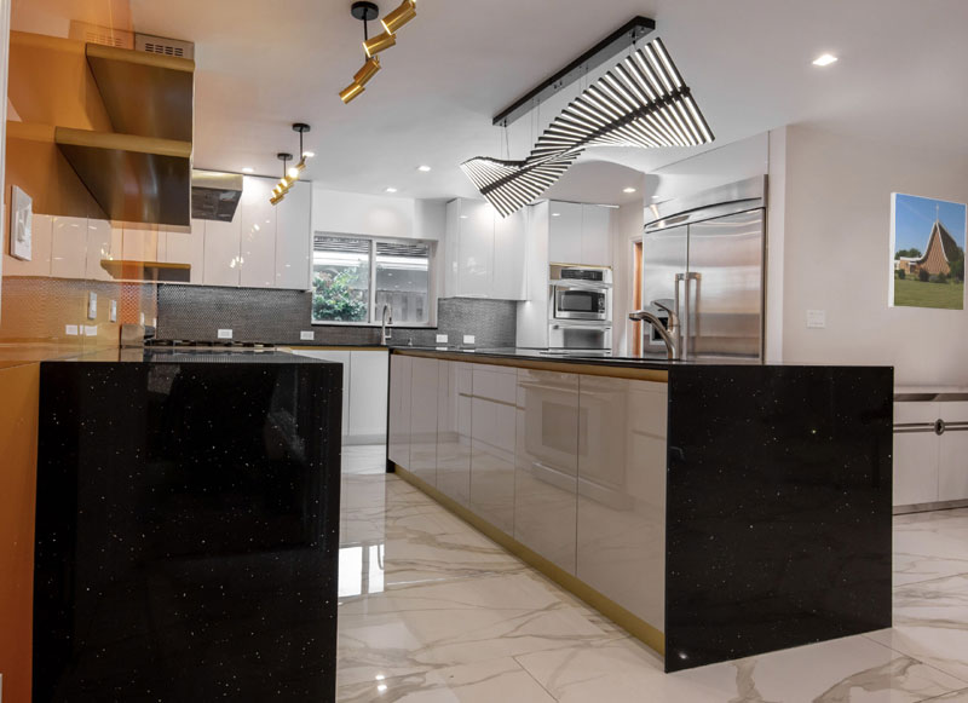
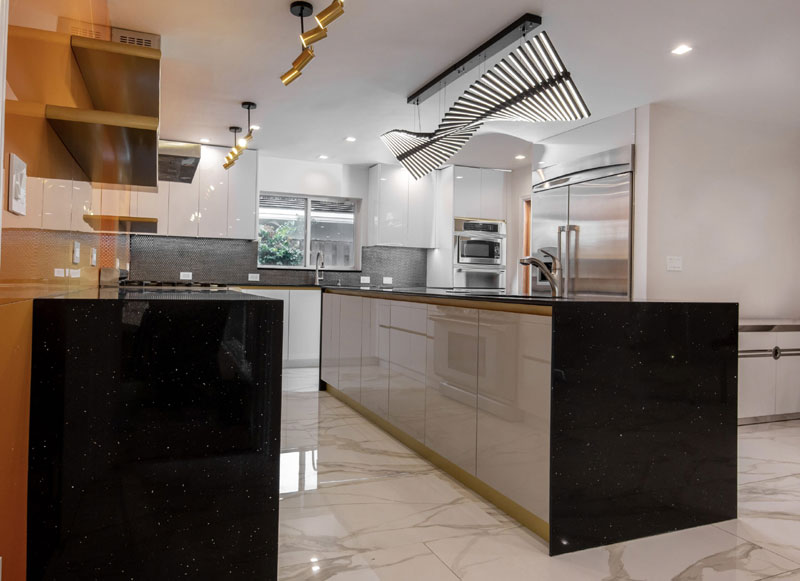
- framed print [888,191,968,312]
